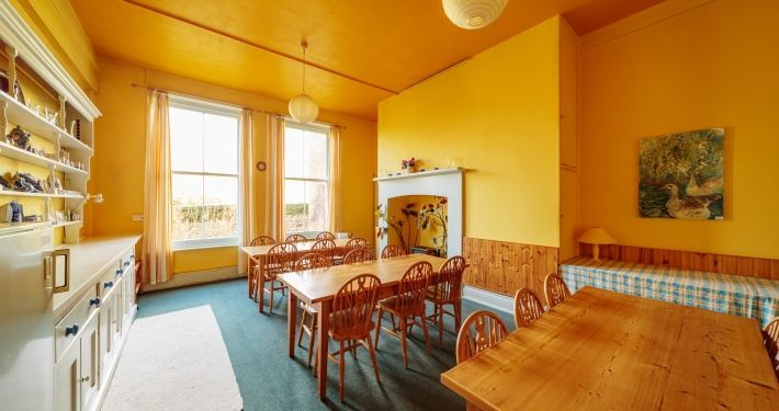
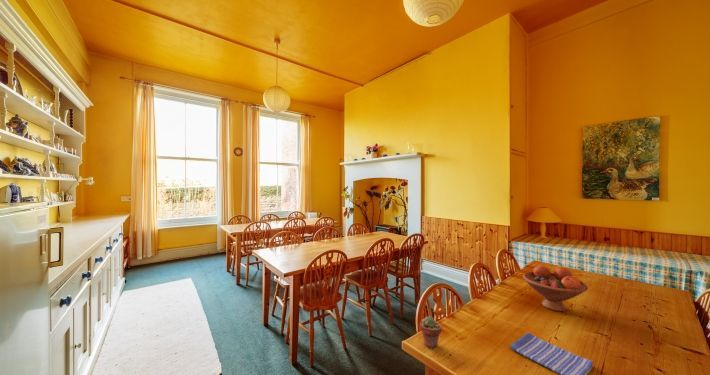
+ dish towel [509,332,594,375]
+ potted succulent [419,316,442,349]
+ fruit bowl [522,264,589,312]
